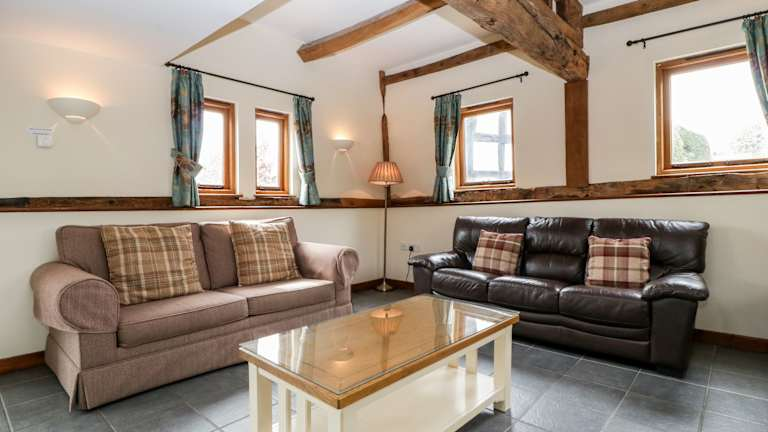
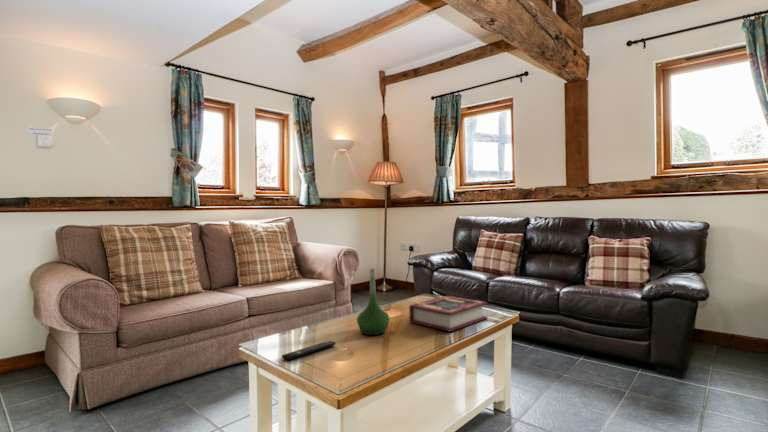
+ remote control [281,340,337,361]
+ vase [356,267,391,336]
+ book [408,295,489,333]
